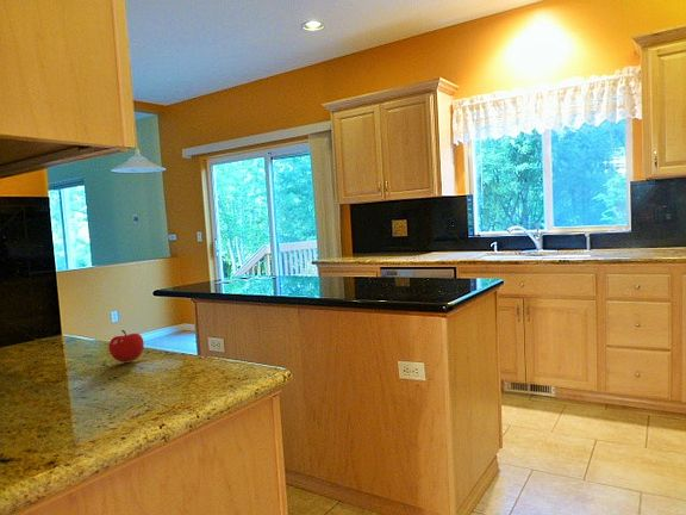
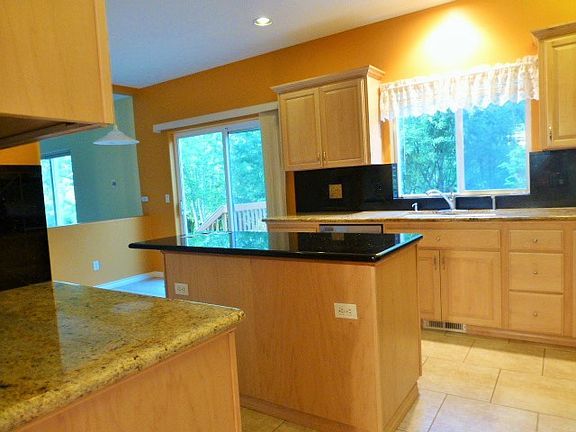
- apple [108,329,145,364]
